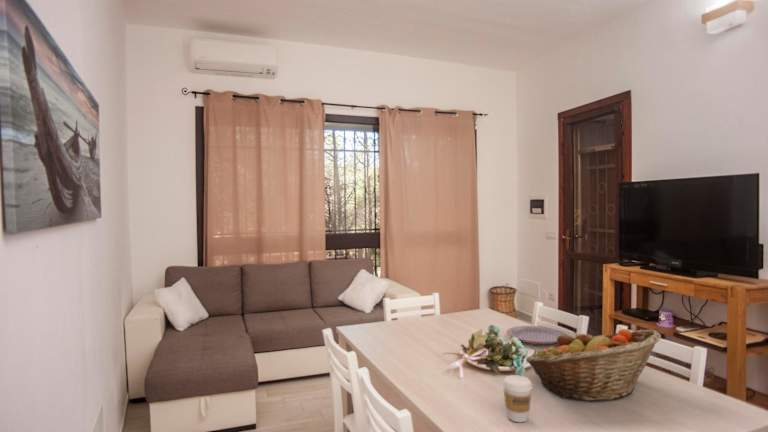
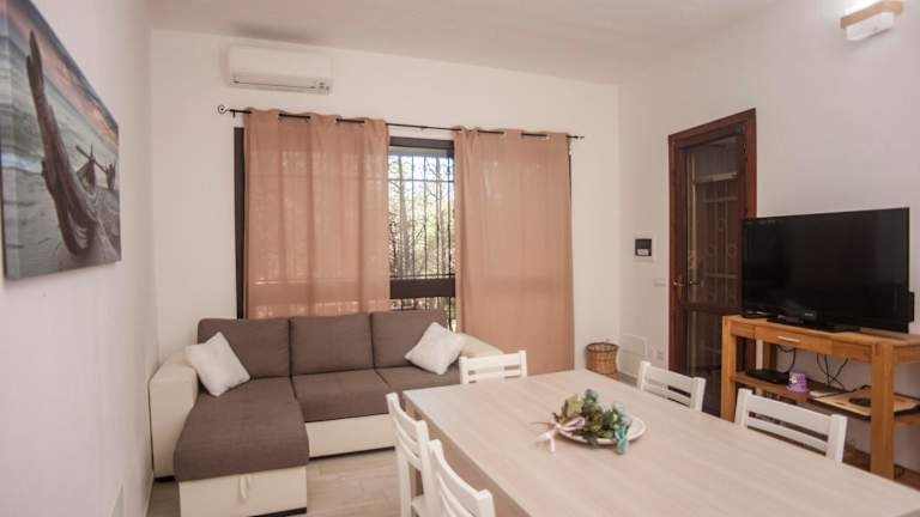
- coffee cup [502,374,533,423]
- fruit basket [525,328,662,402]
- plate [506,325,567,345]
